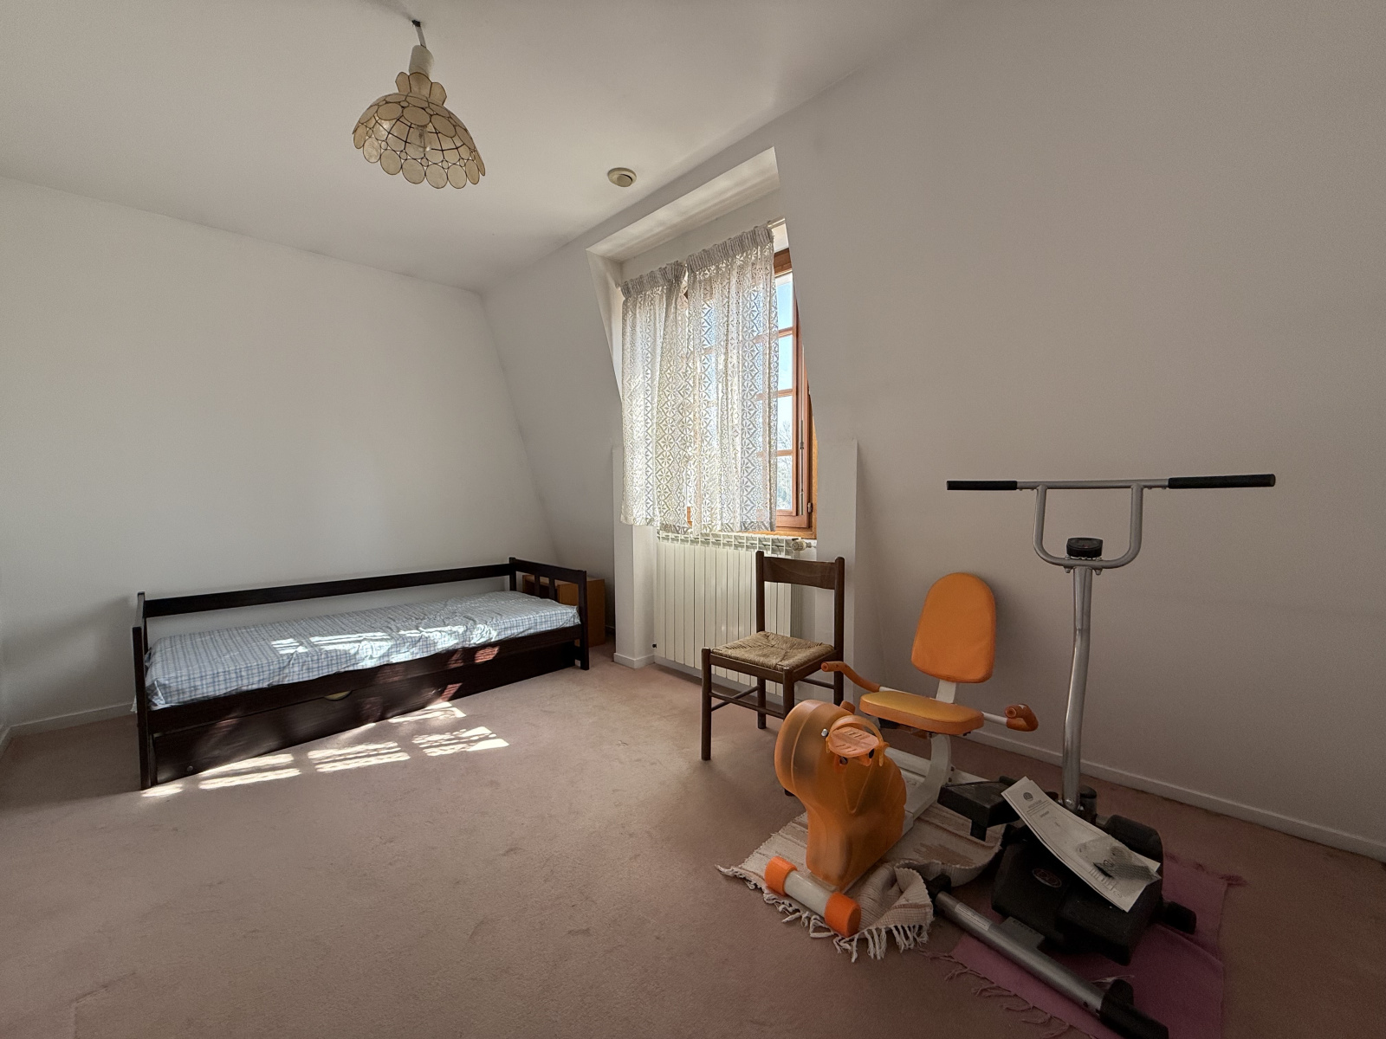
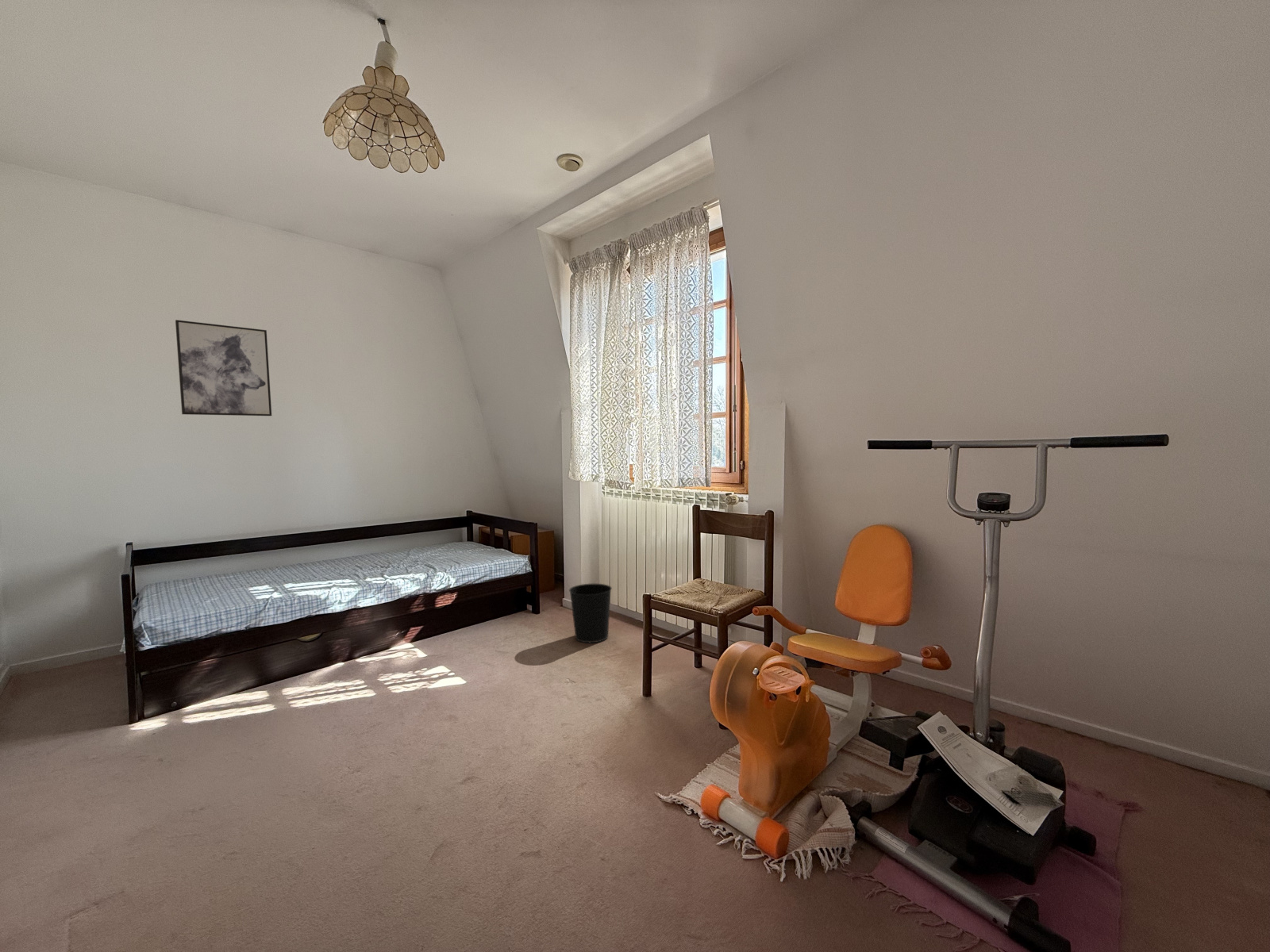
+ wall art [175,319,272,417]
+ wastebasket [568,583,613,643]
